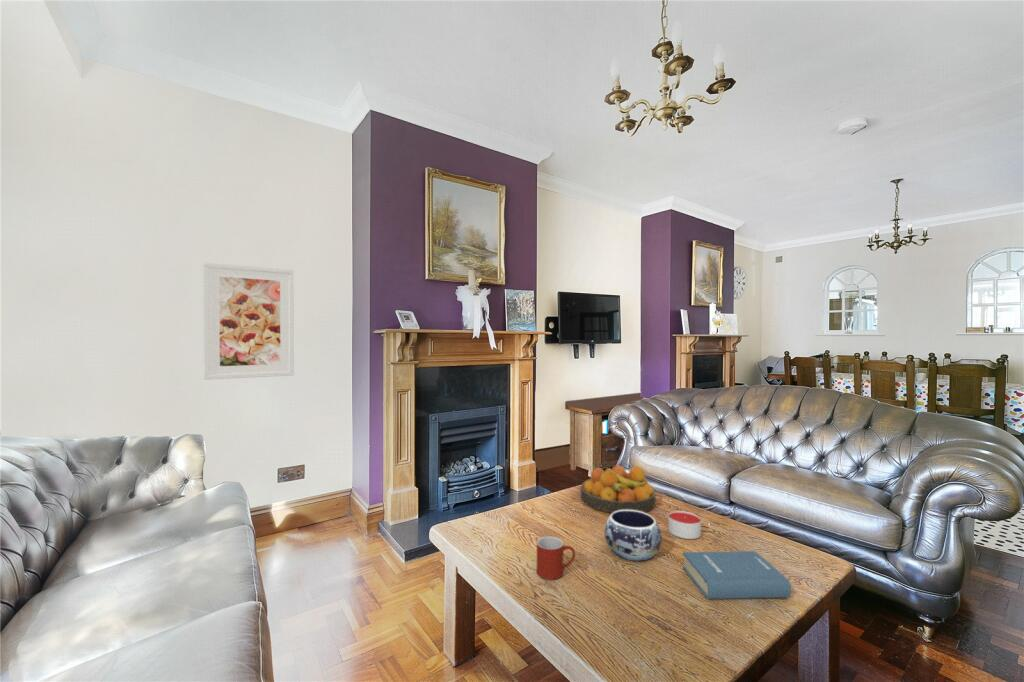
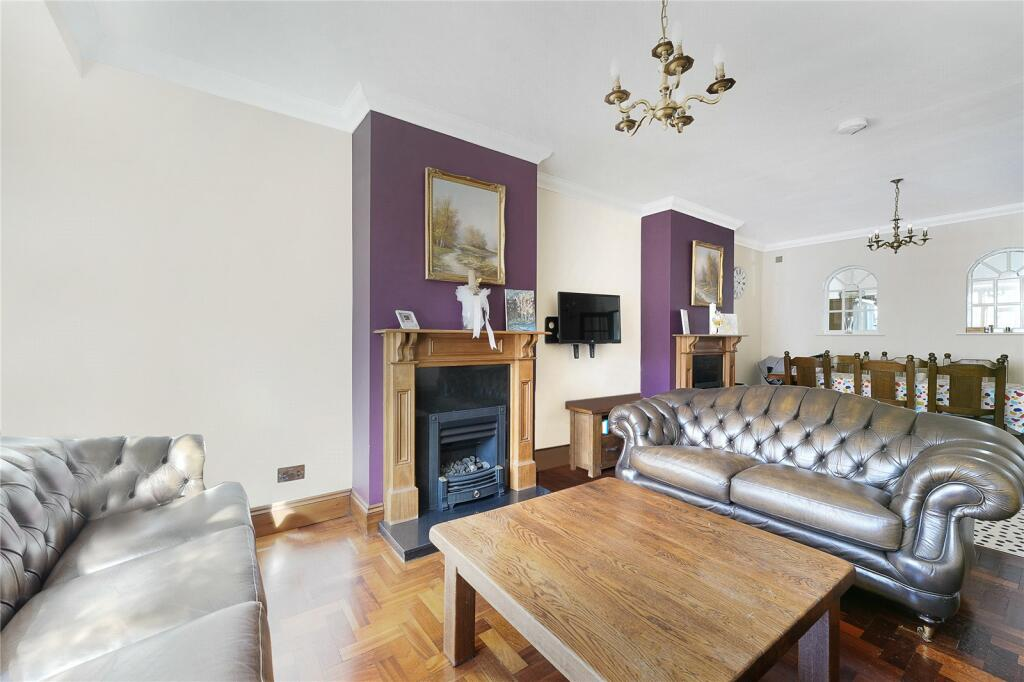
- mug [536,535,576,581]
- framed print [202,262,295,381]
- hardback book [682,550,792,600]
- candle [668,510,702,540]
- decorative bowl [604,510,662,562]
- fruit bowl [580,464,657,514]
